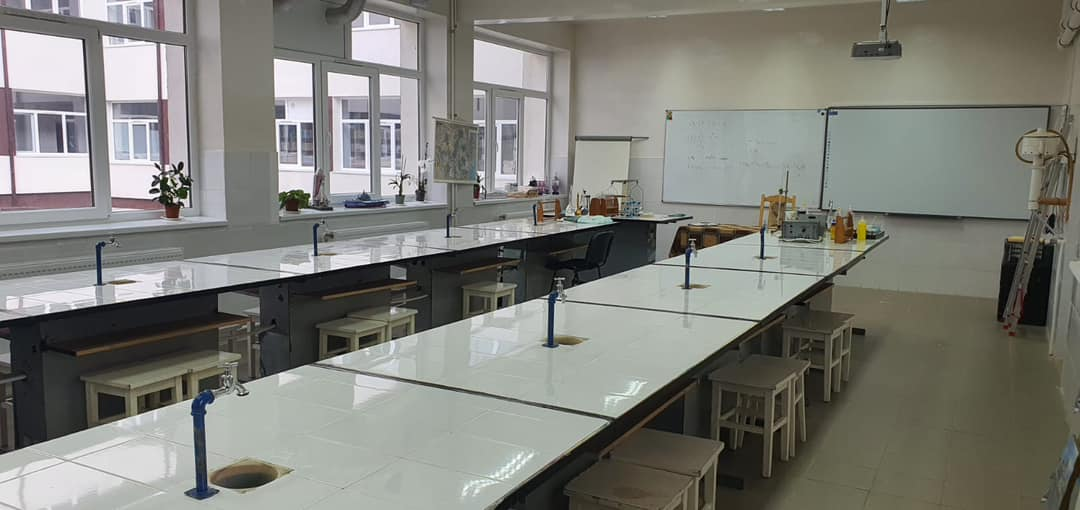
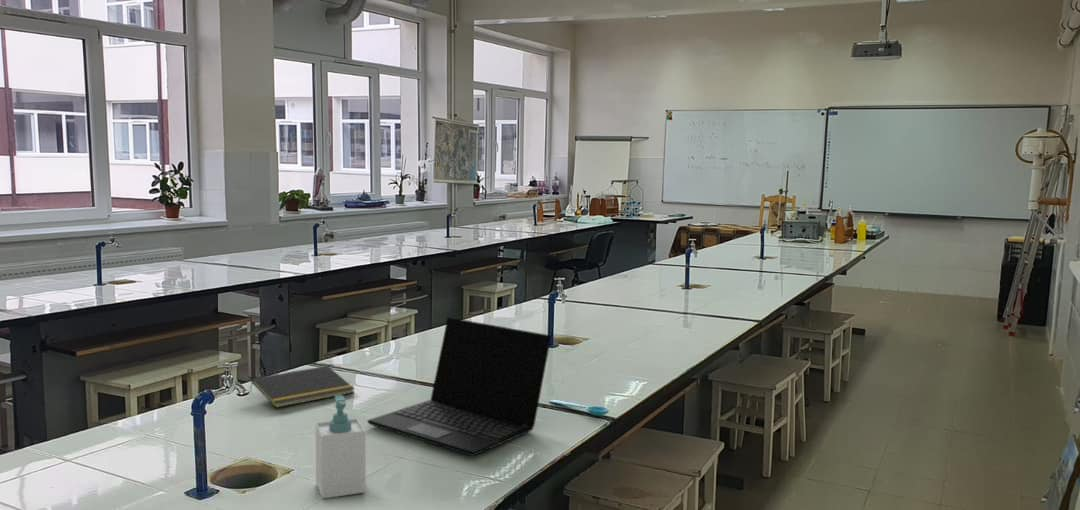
+ spoon [548,399,610,417]
+ soap bottle [315,395,367,499]
+ laptop [366,316,552,457]
+ notepad [249,365,355,409]
